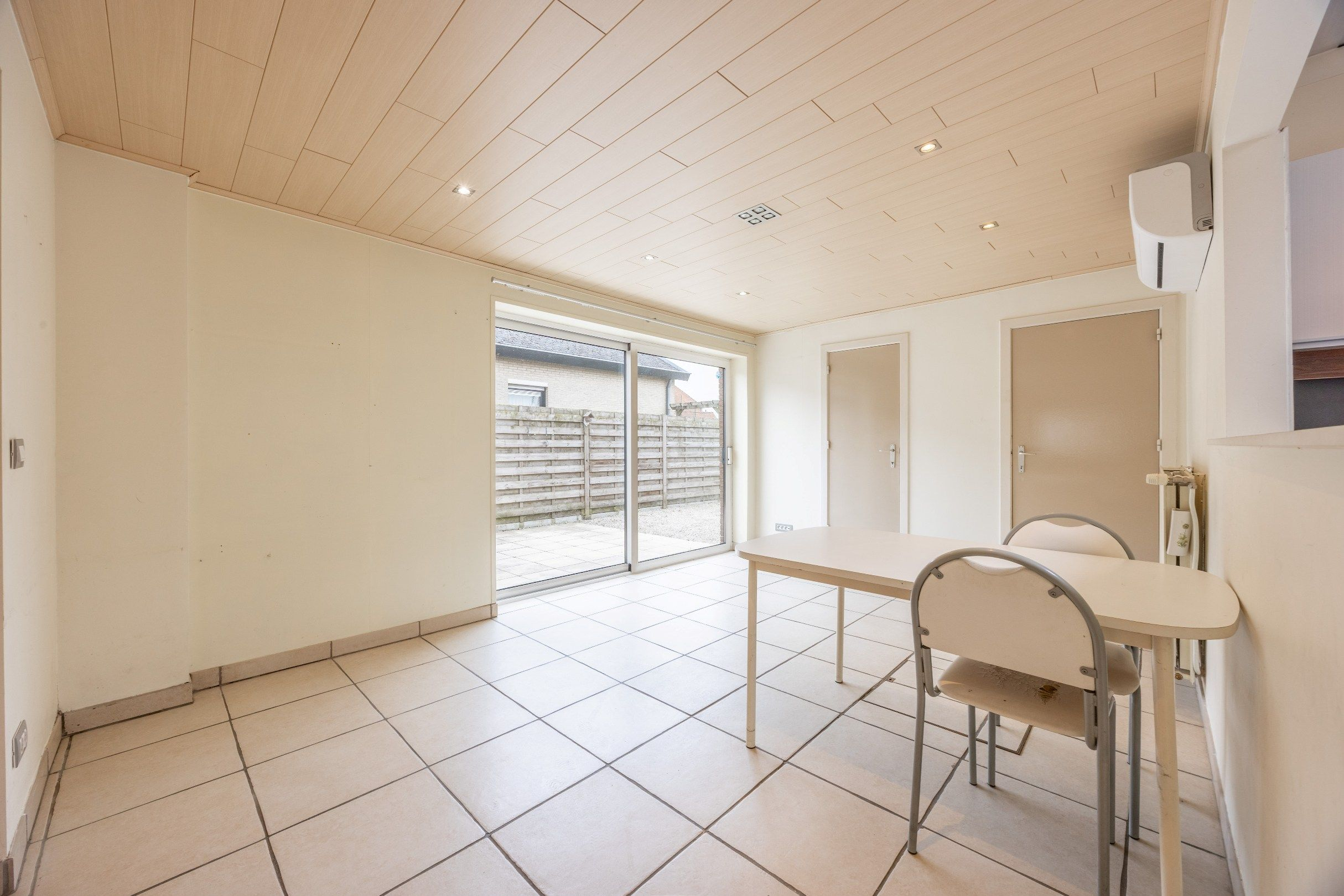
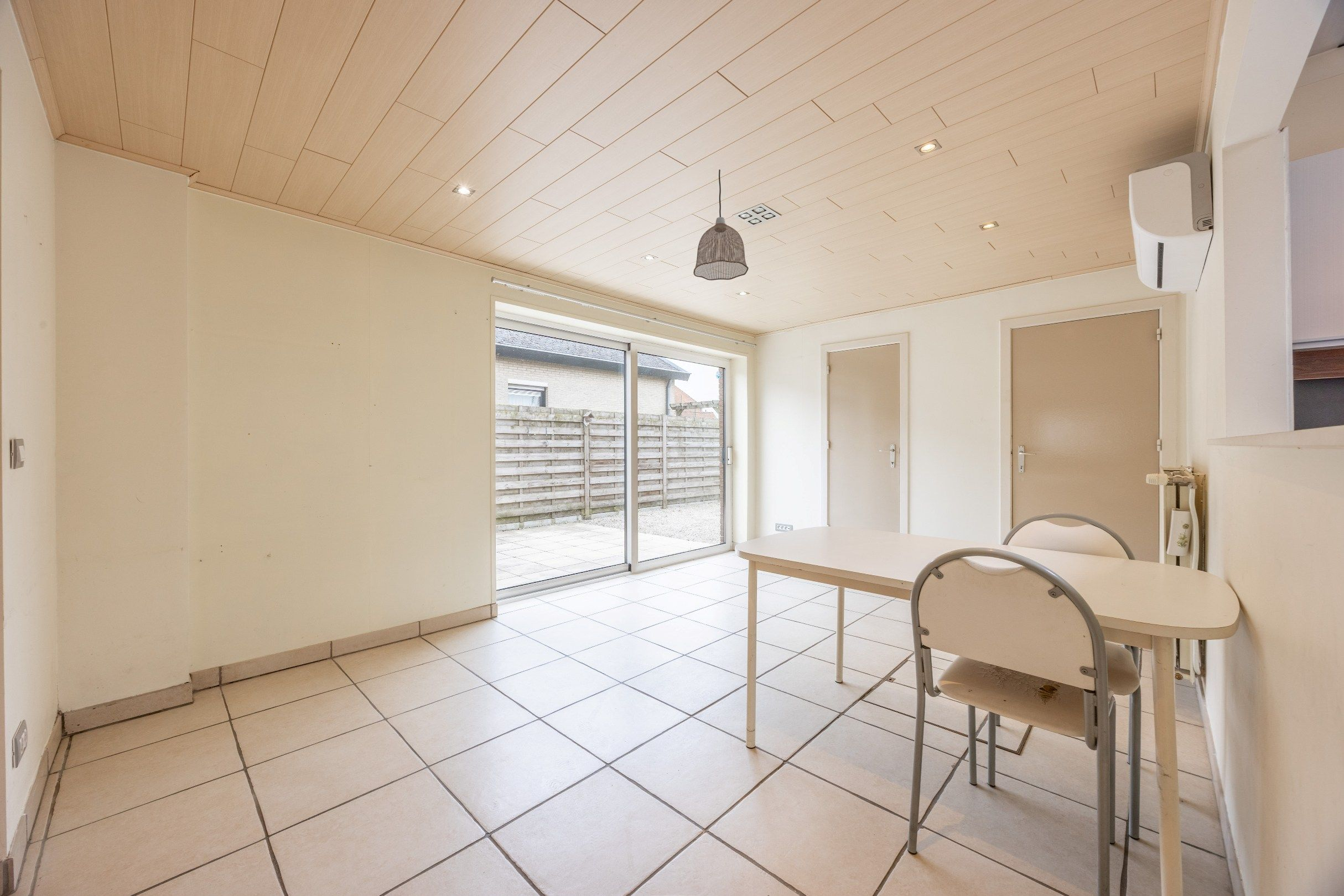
+ pendant lamp [693,169,749,281]
